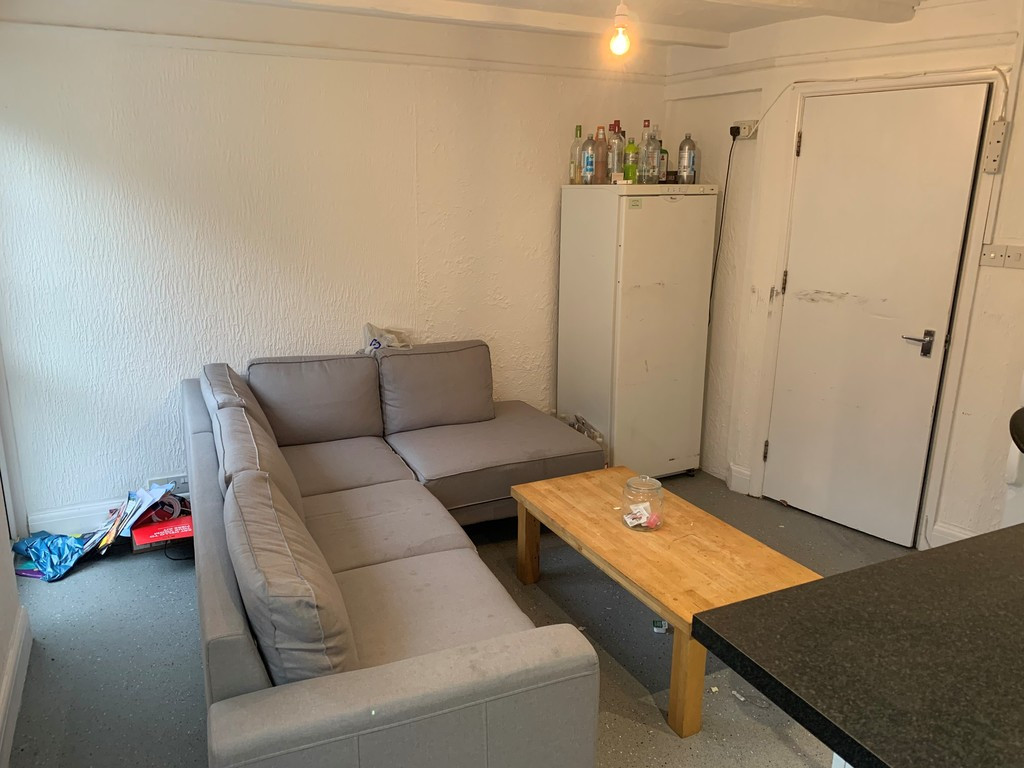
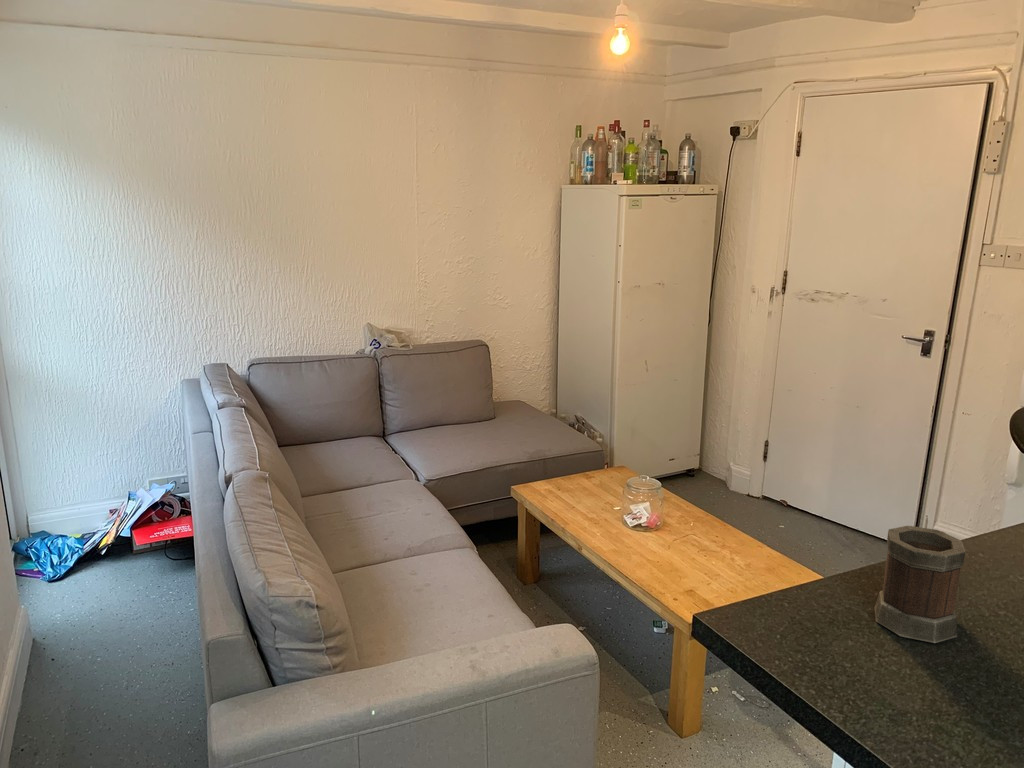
+ mug [874,525,966,644]
